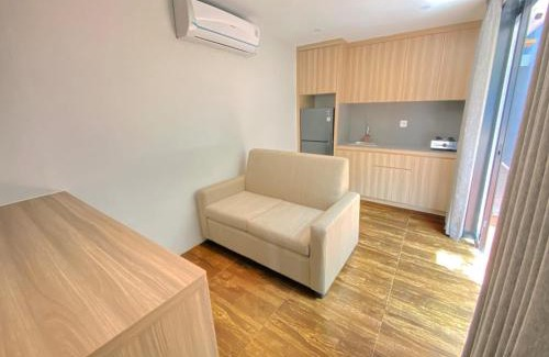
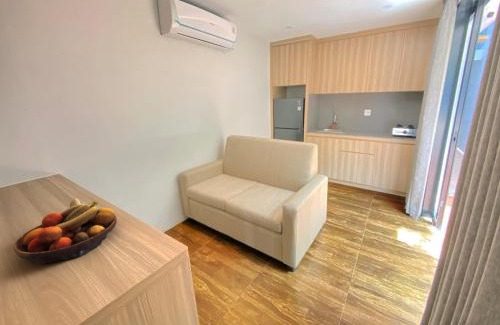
+ fruit bowl [13,197,118,265]
